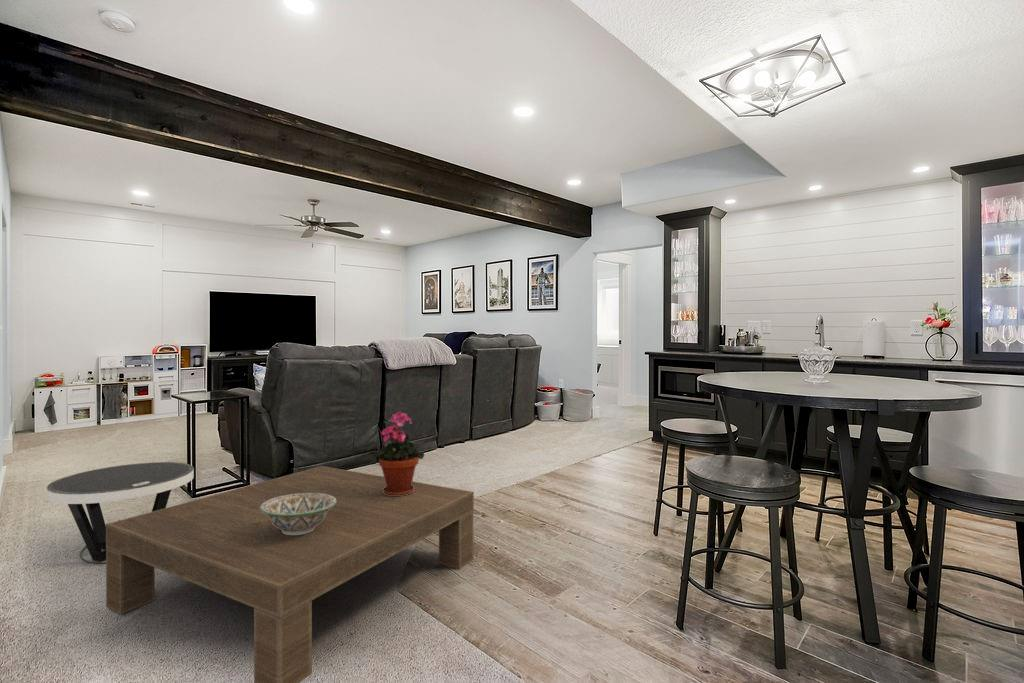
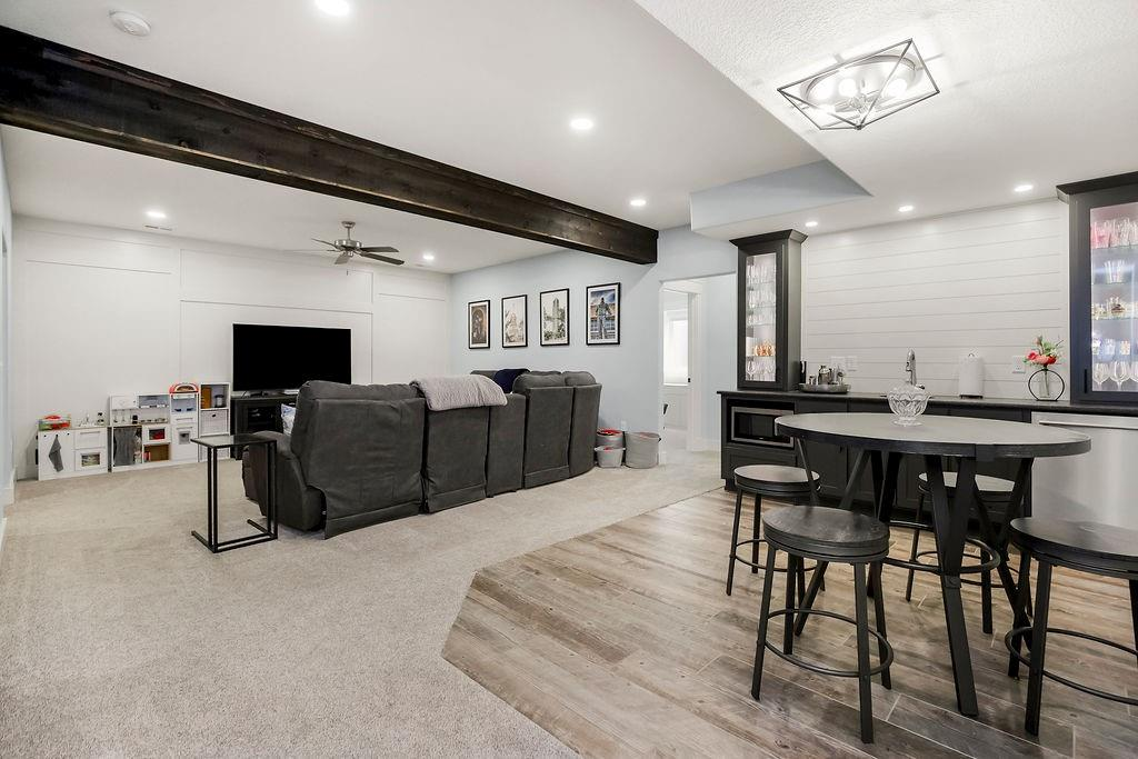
- potted plant [372,410,425,496]
- side table [46,461,195,565]
- decorative bowl [260,493,336,535]
- coffee table [105,465,475,683]
